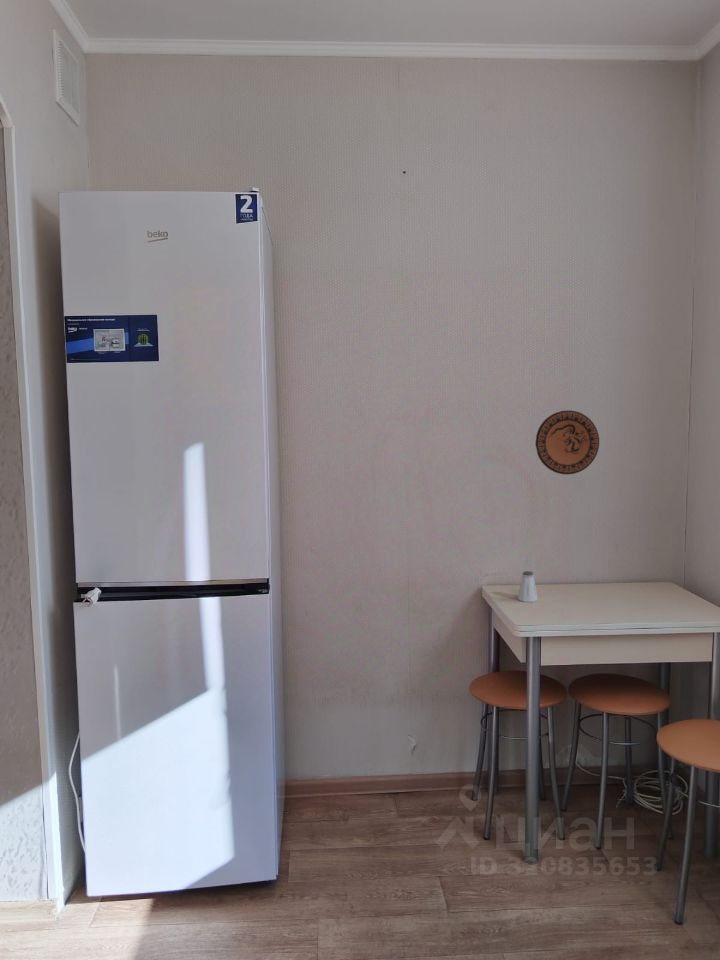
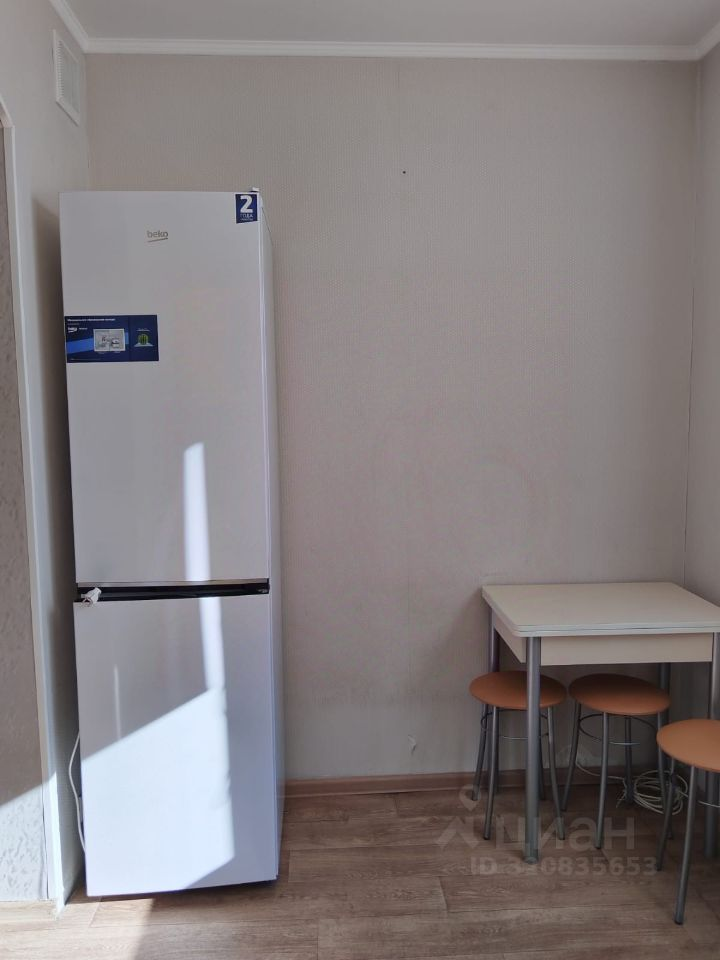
- saltshaker [516,570,539,603]
- decorative plate [535,409,600,476]
